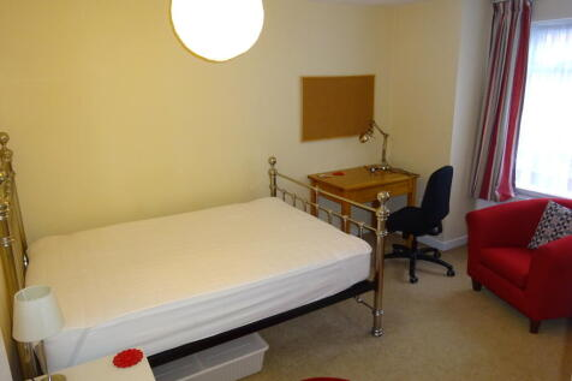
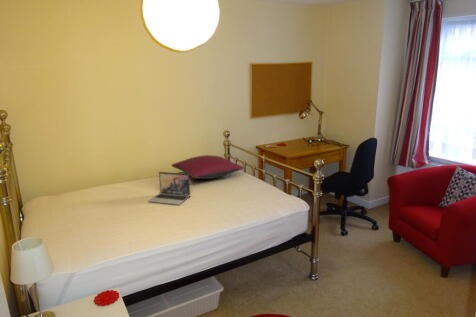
+ pillow [170,154,245,180]
+ laptop [148,171,191,206]
